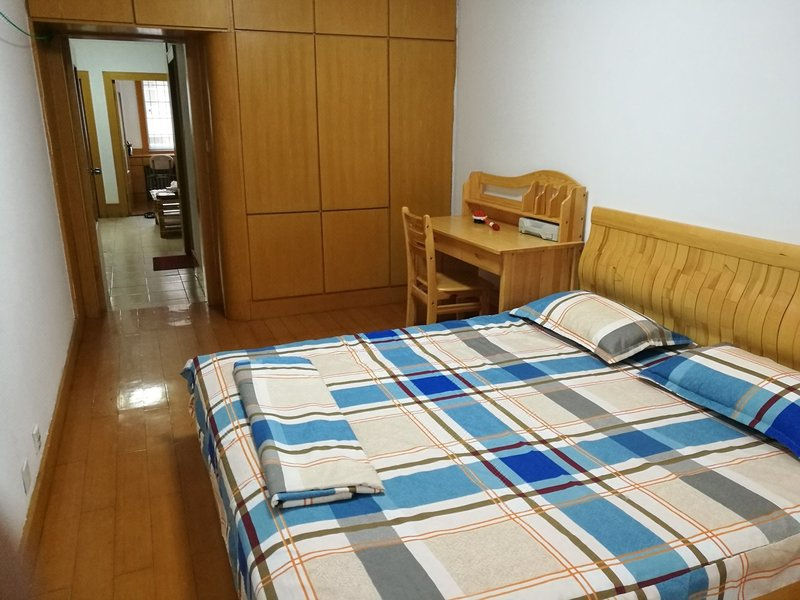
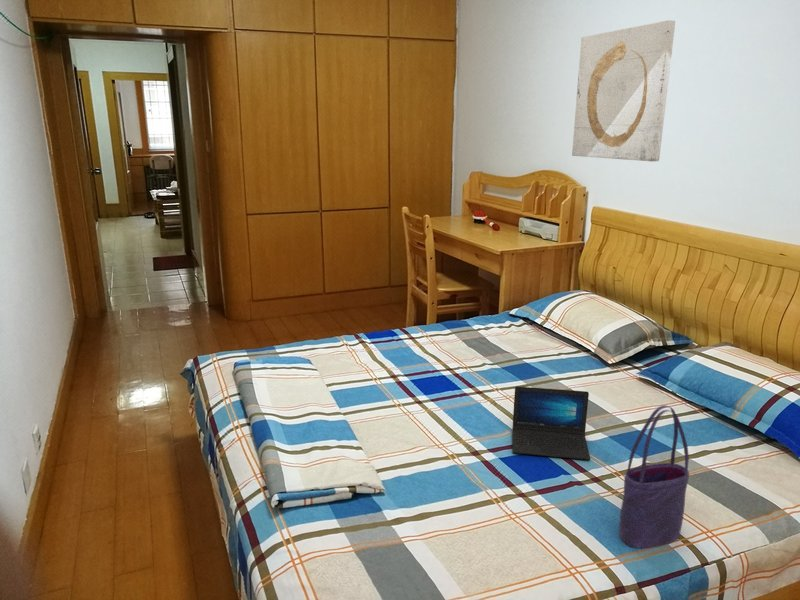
+ wall art [571,19,676,162]
+ tote bag [618,404,690,550]
+ laptop [511,385,591,461]
